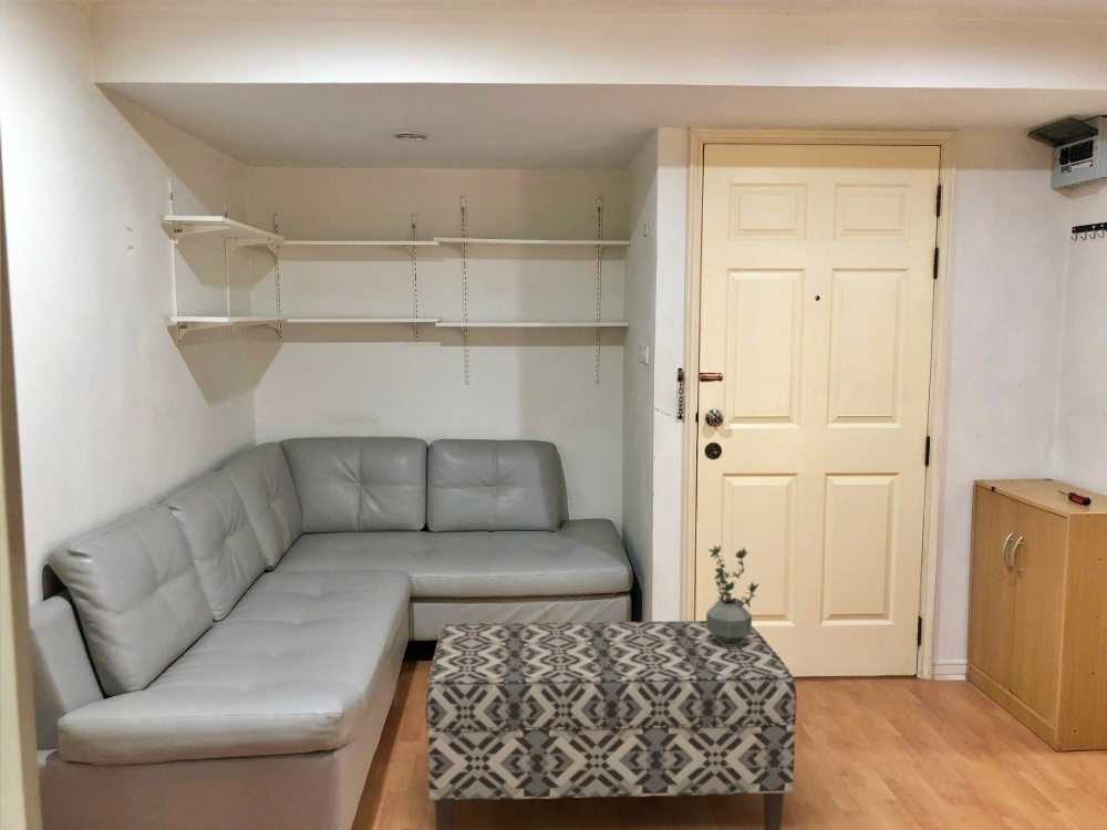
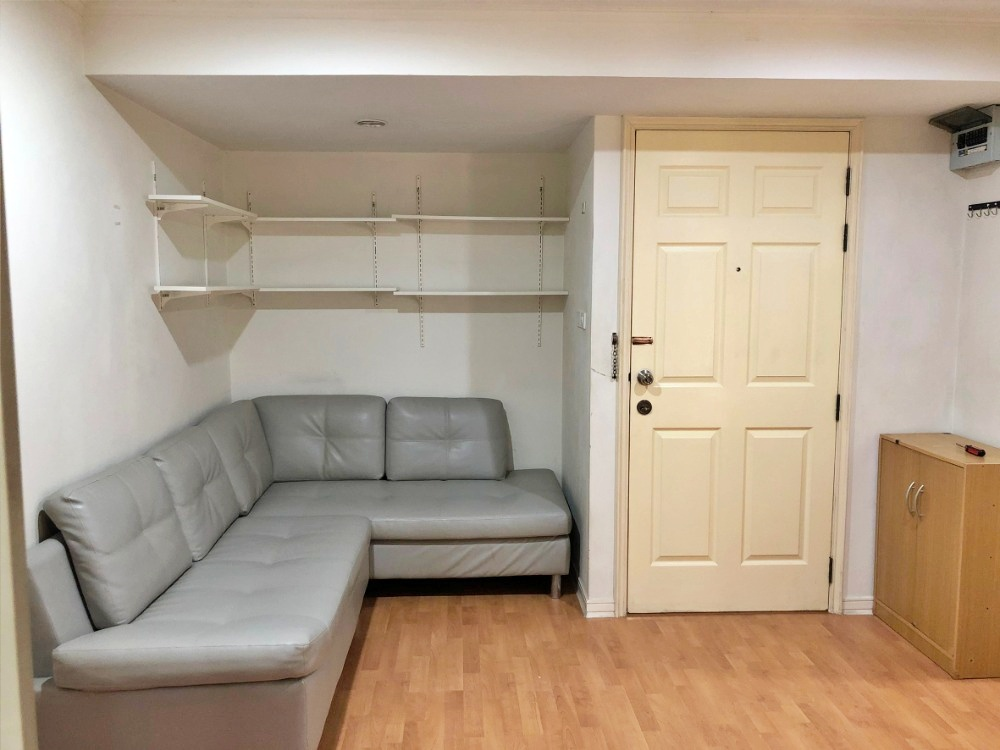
- potted plant [705,543,759,645]
- bench [424,620,798,830]
